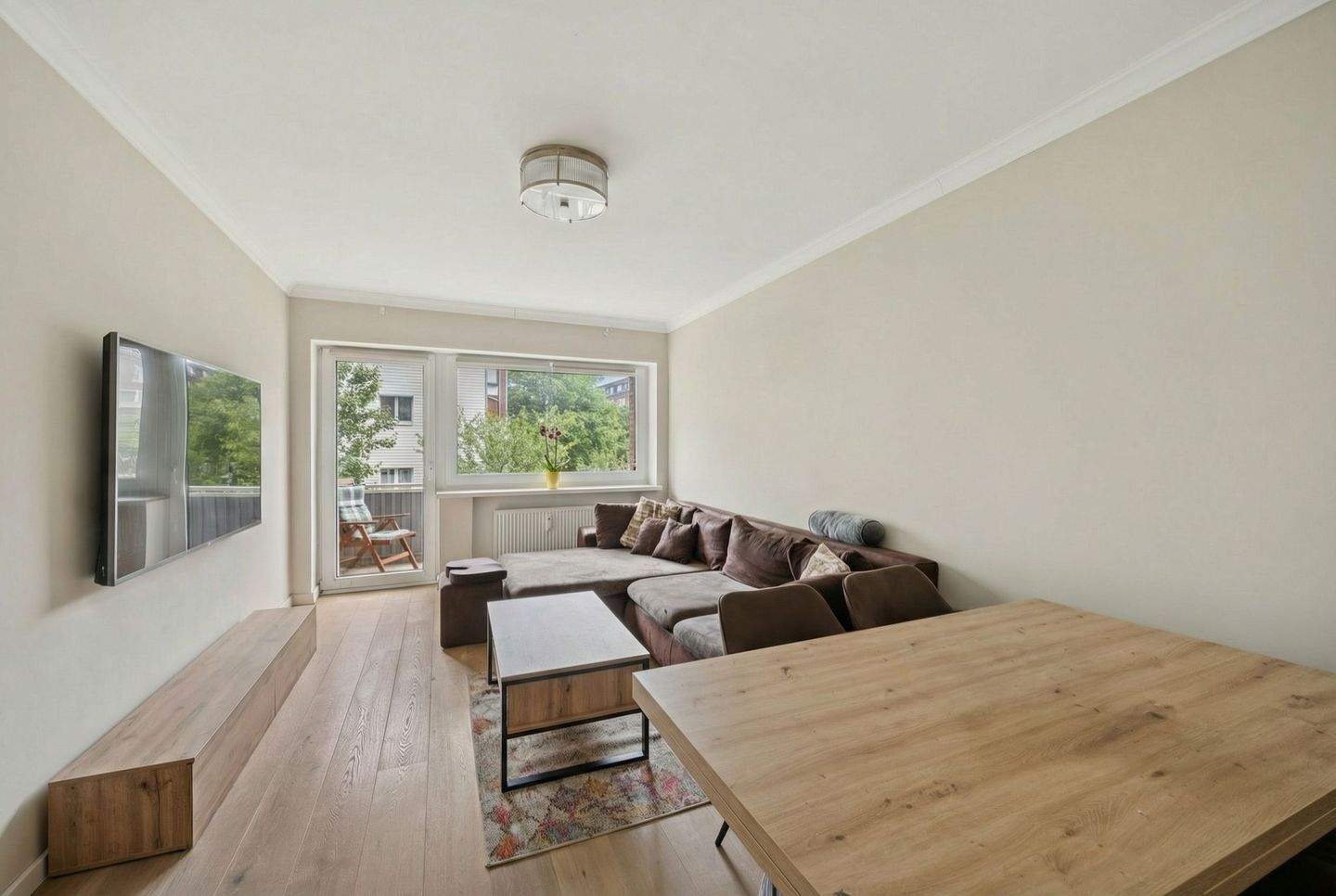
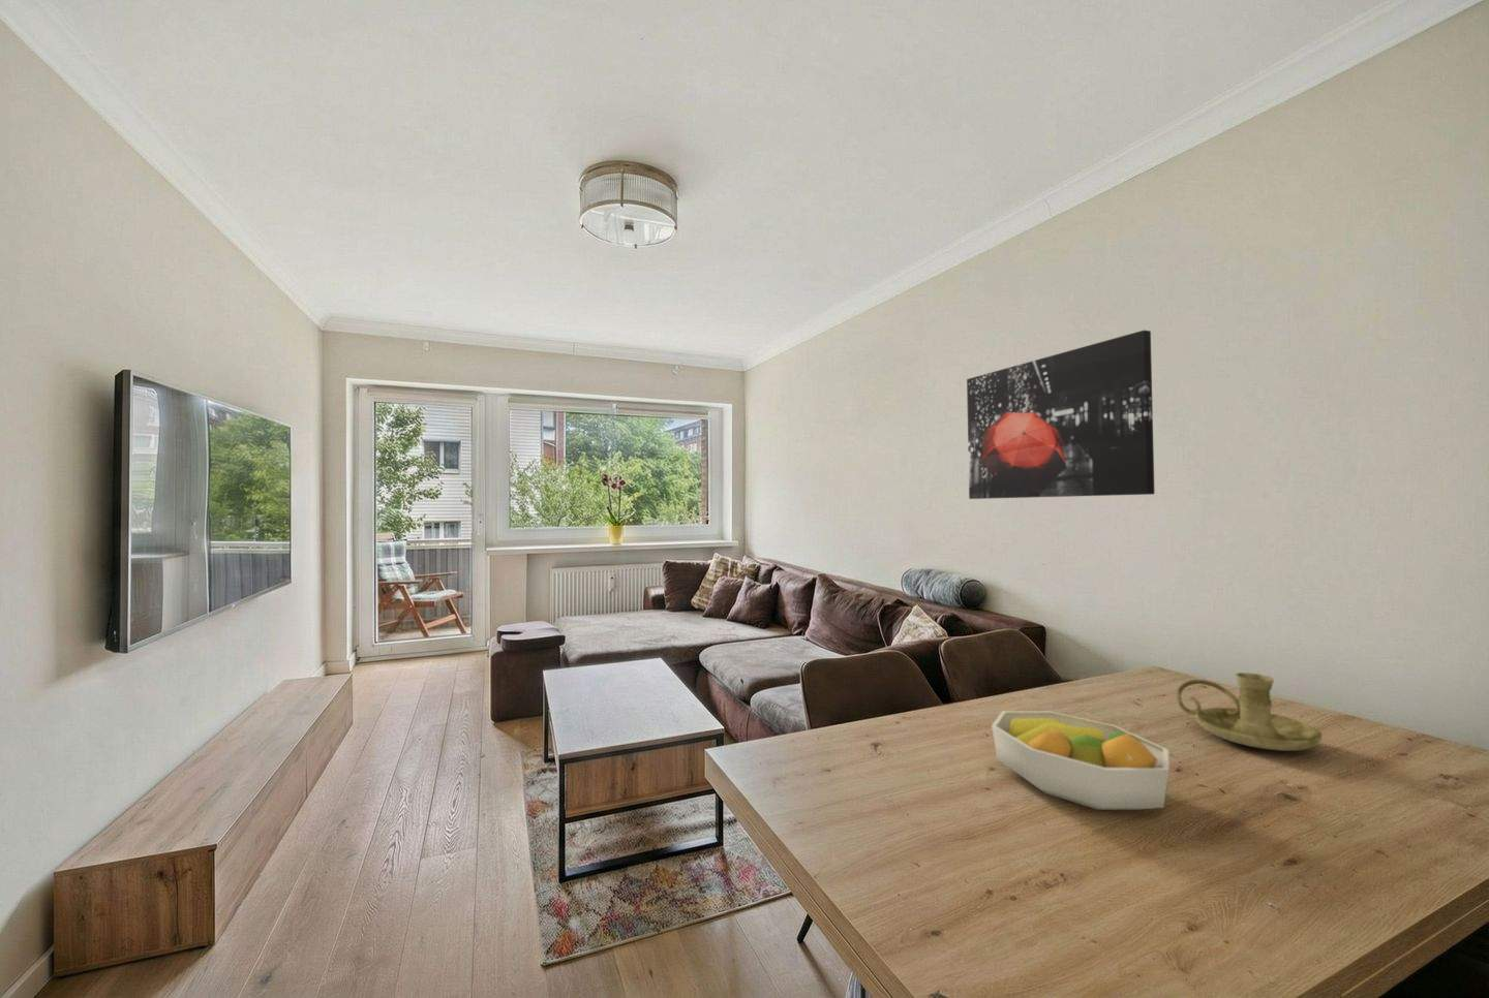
+ wall art [966,330,1156,500]
+ fruit bowl [991,710,1170,811]
+ candle holder [1175,672,1323,752]
